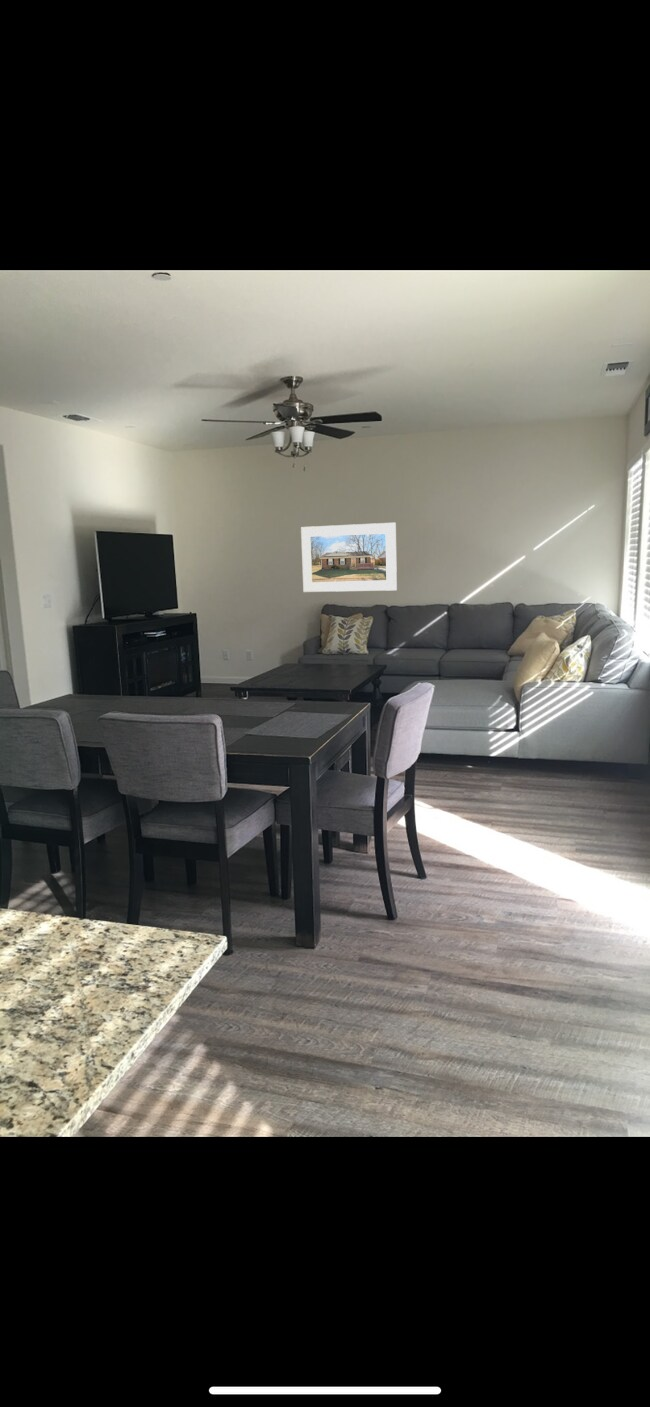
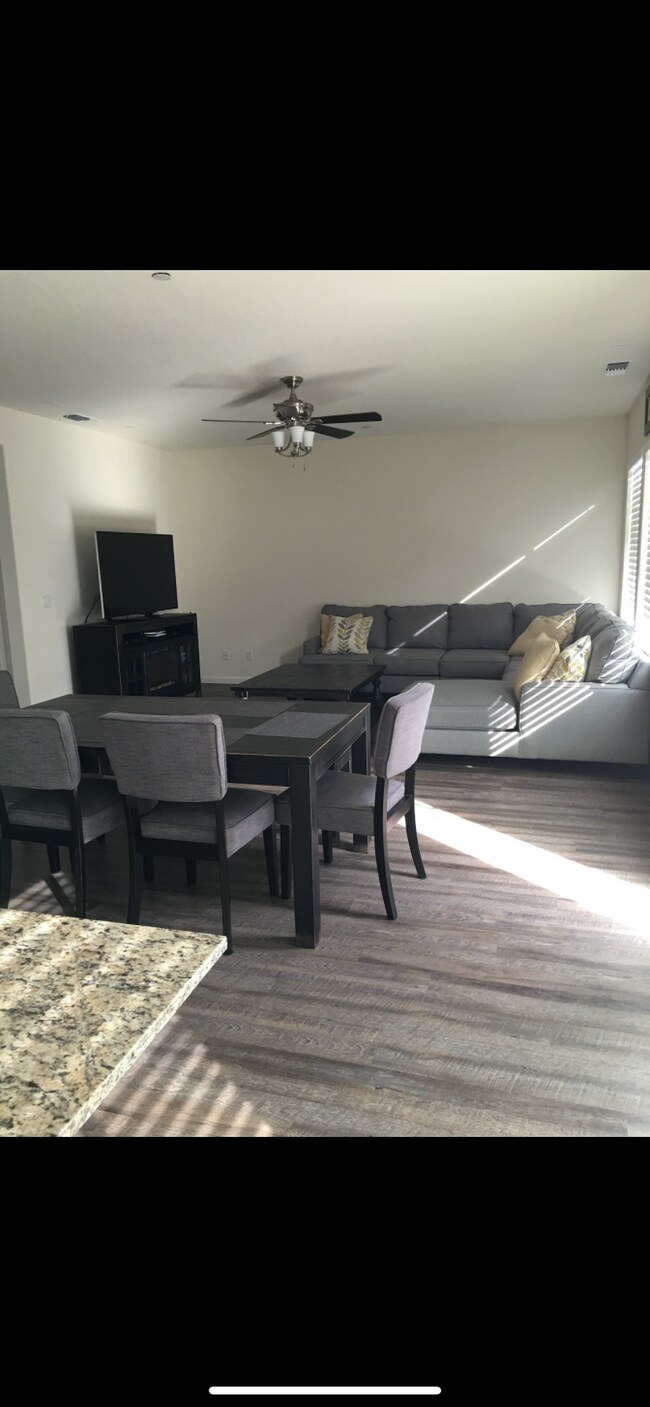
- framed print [300,522,398,593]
